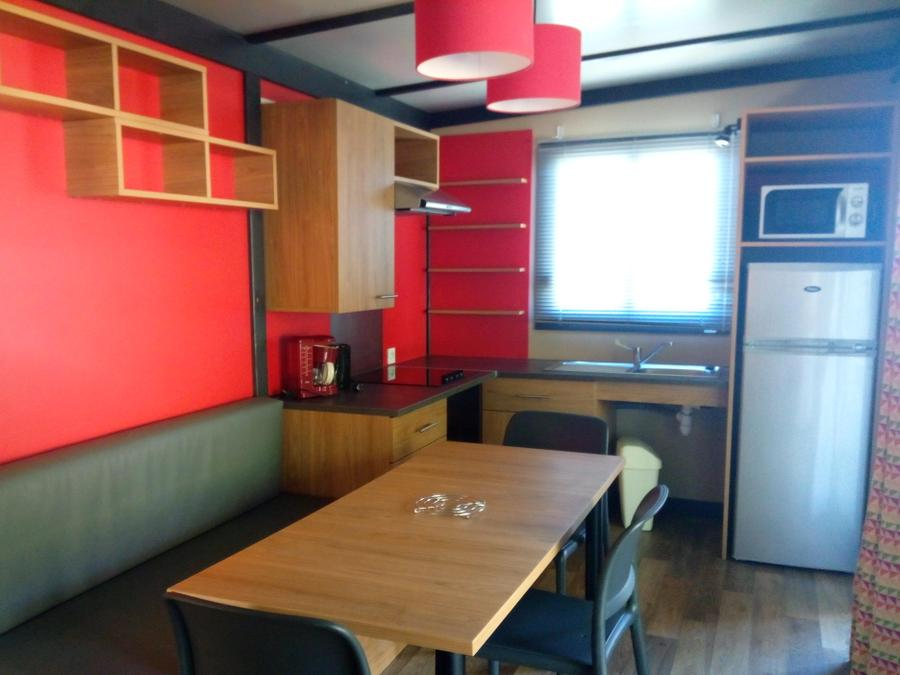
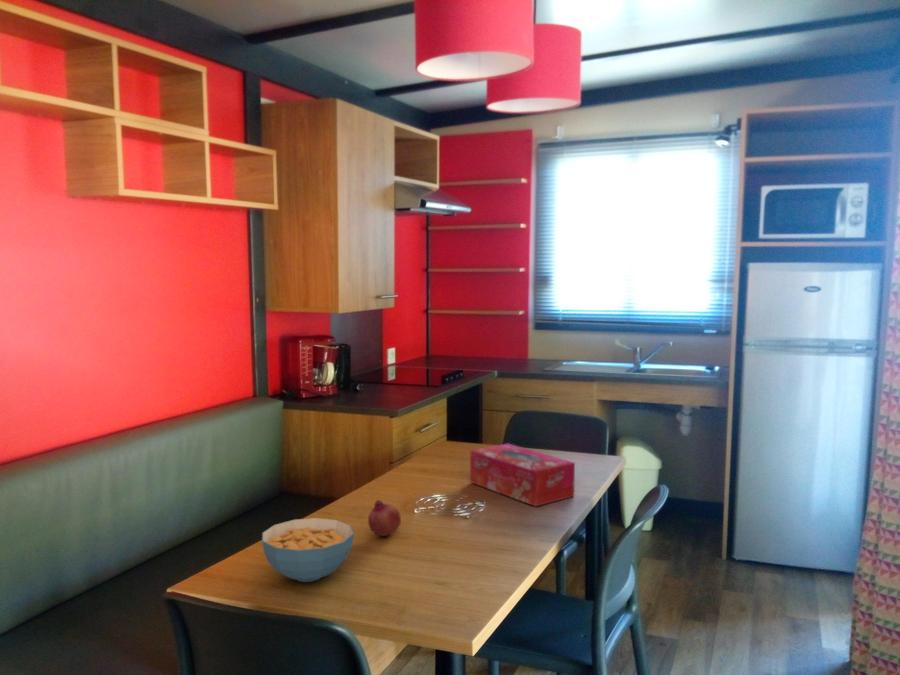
+ tissue box [469,443,576,507]
+ cereal bowl [261,517,355,583]
+ fruit [367,499,402,537]
